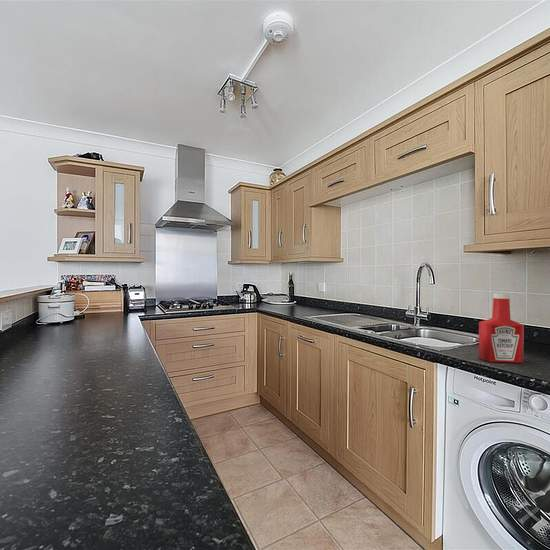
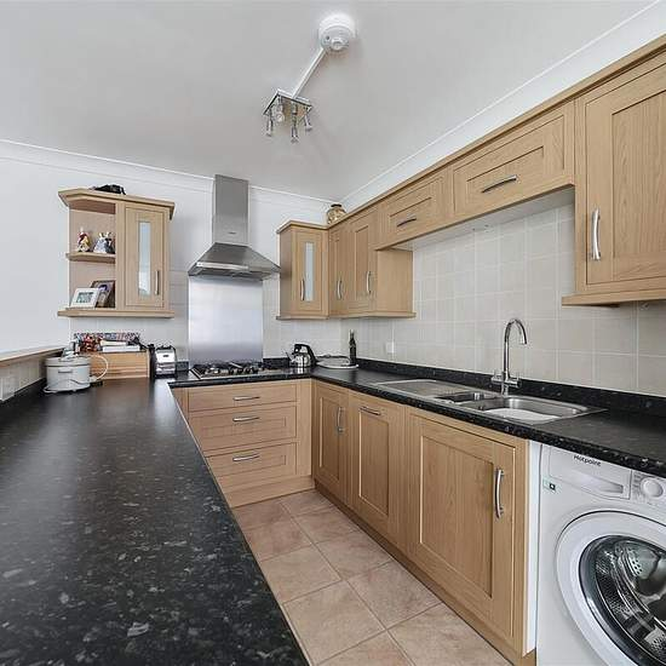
- soap bottle [478,292,525,364]
